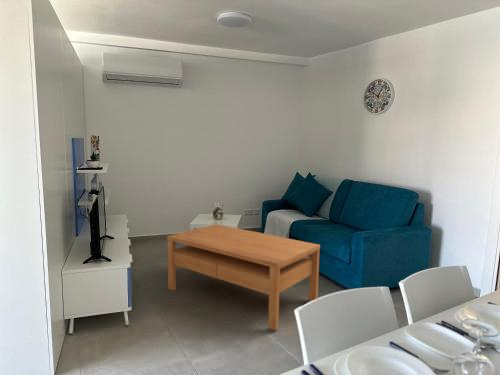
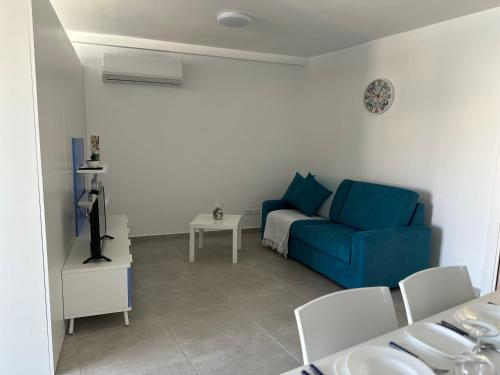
- coffee table [166,223,321,331]
